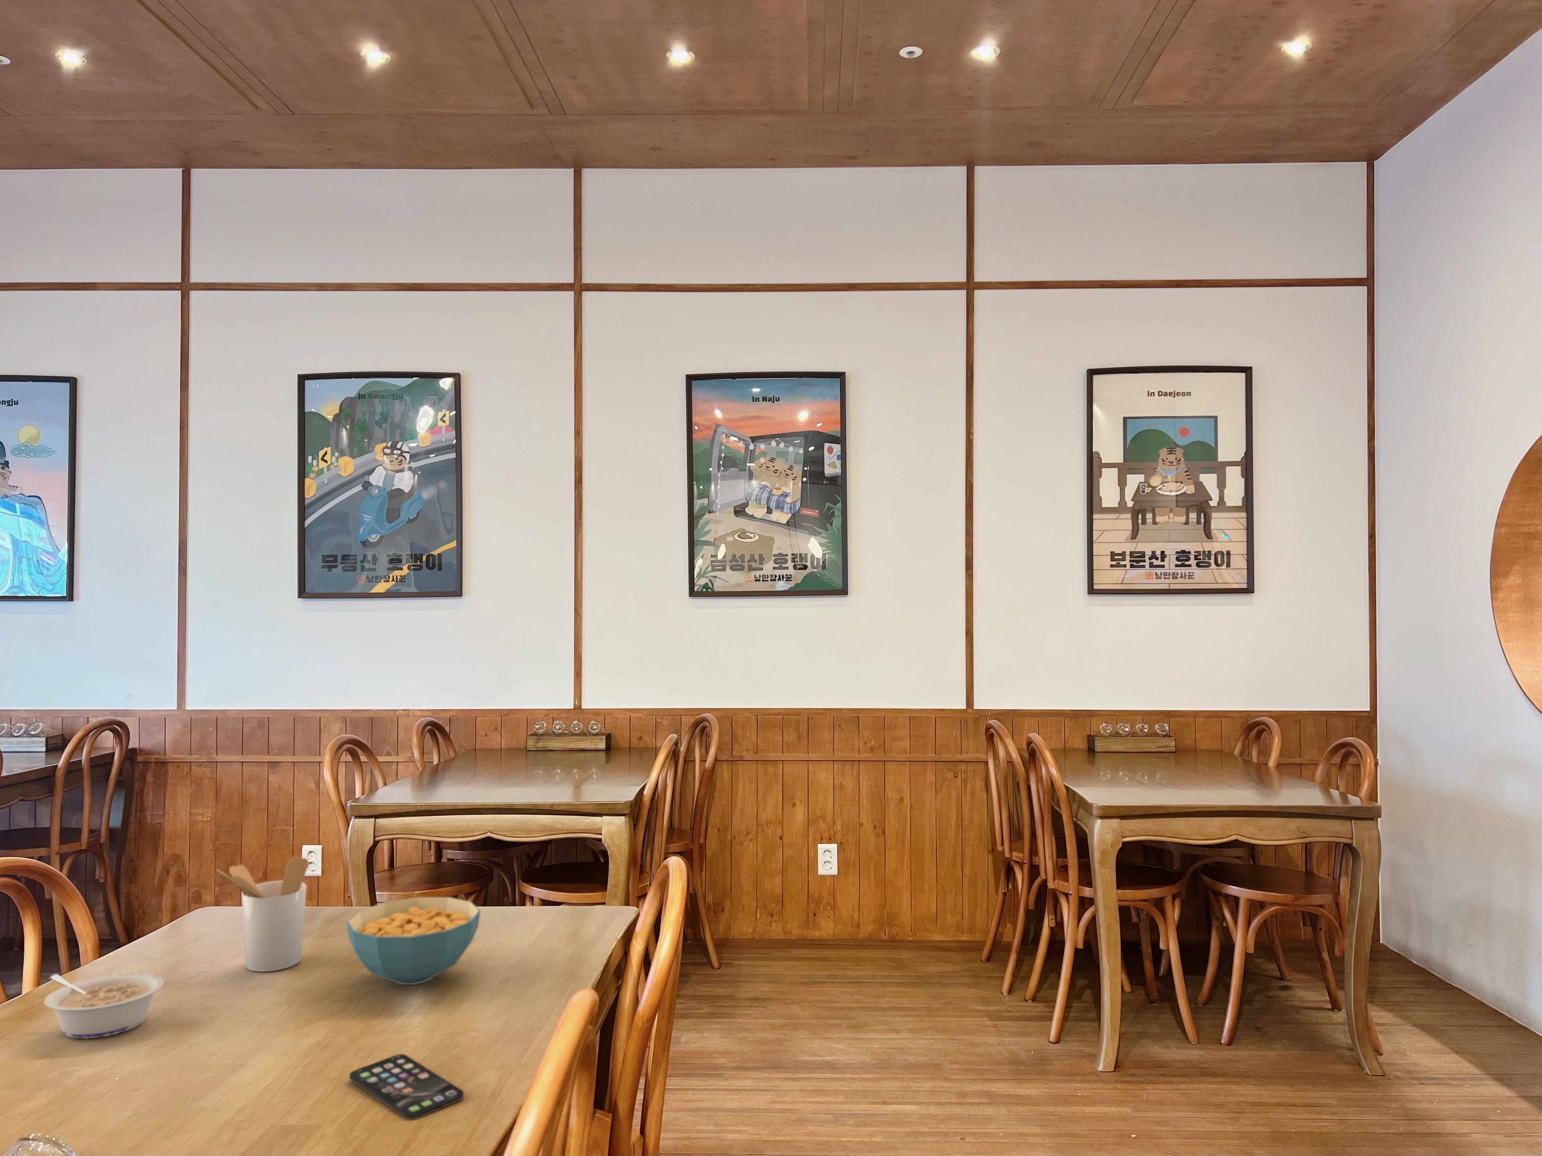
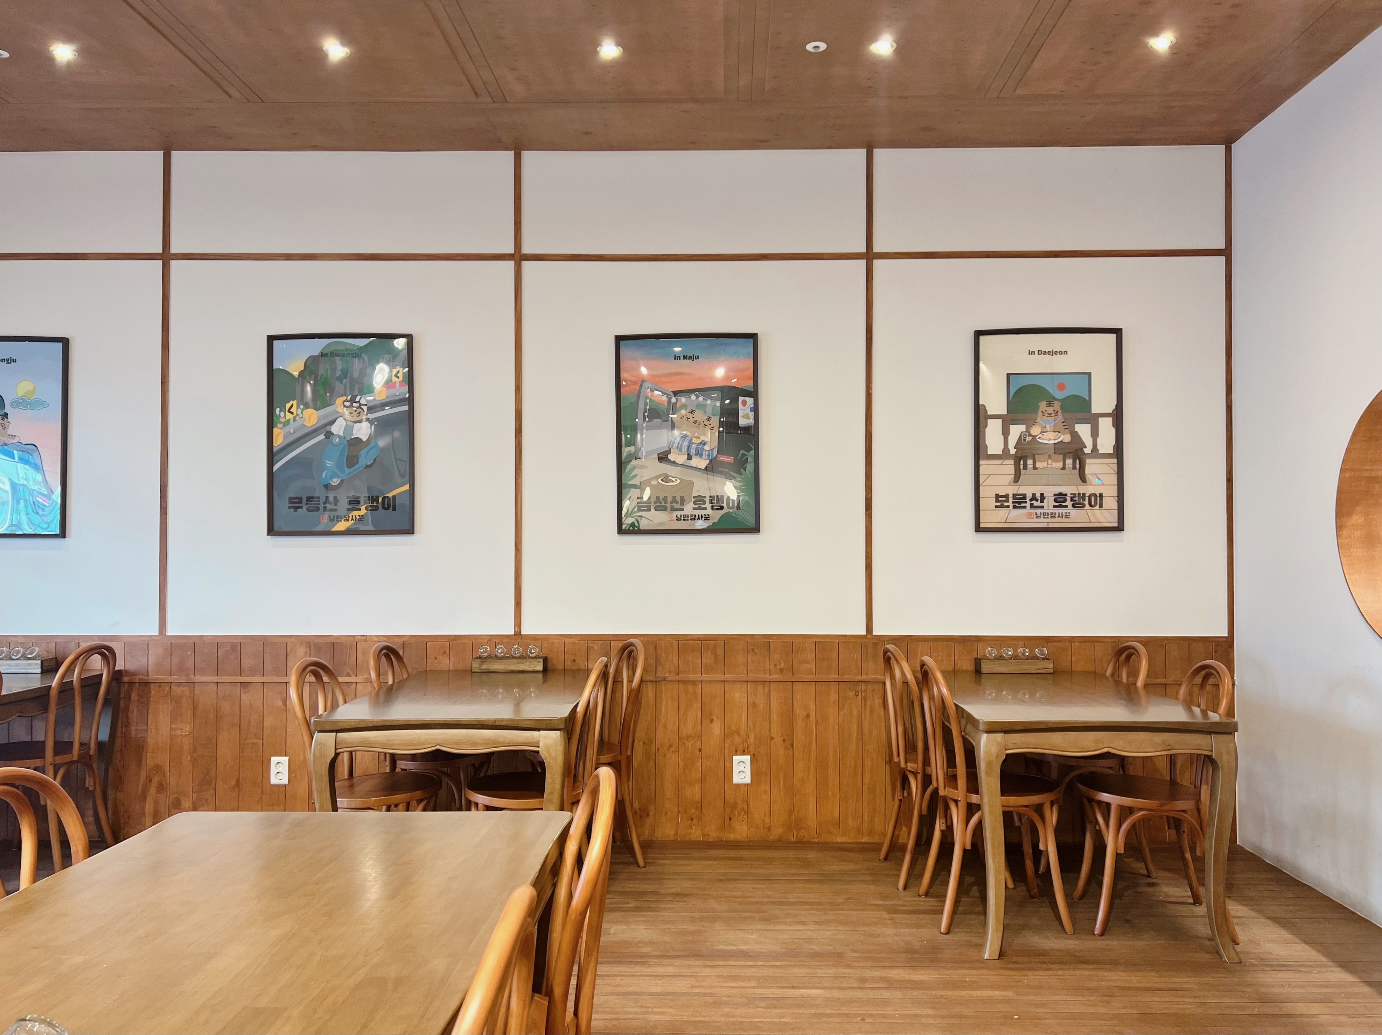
- smartphone [350,1054,464,1120]
- cereal bowl [346,897,481,985]
- legume [44,973,164,1039]
- utensil holder [217,857,308,973]
